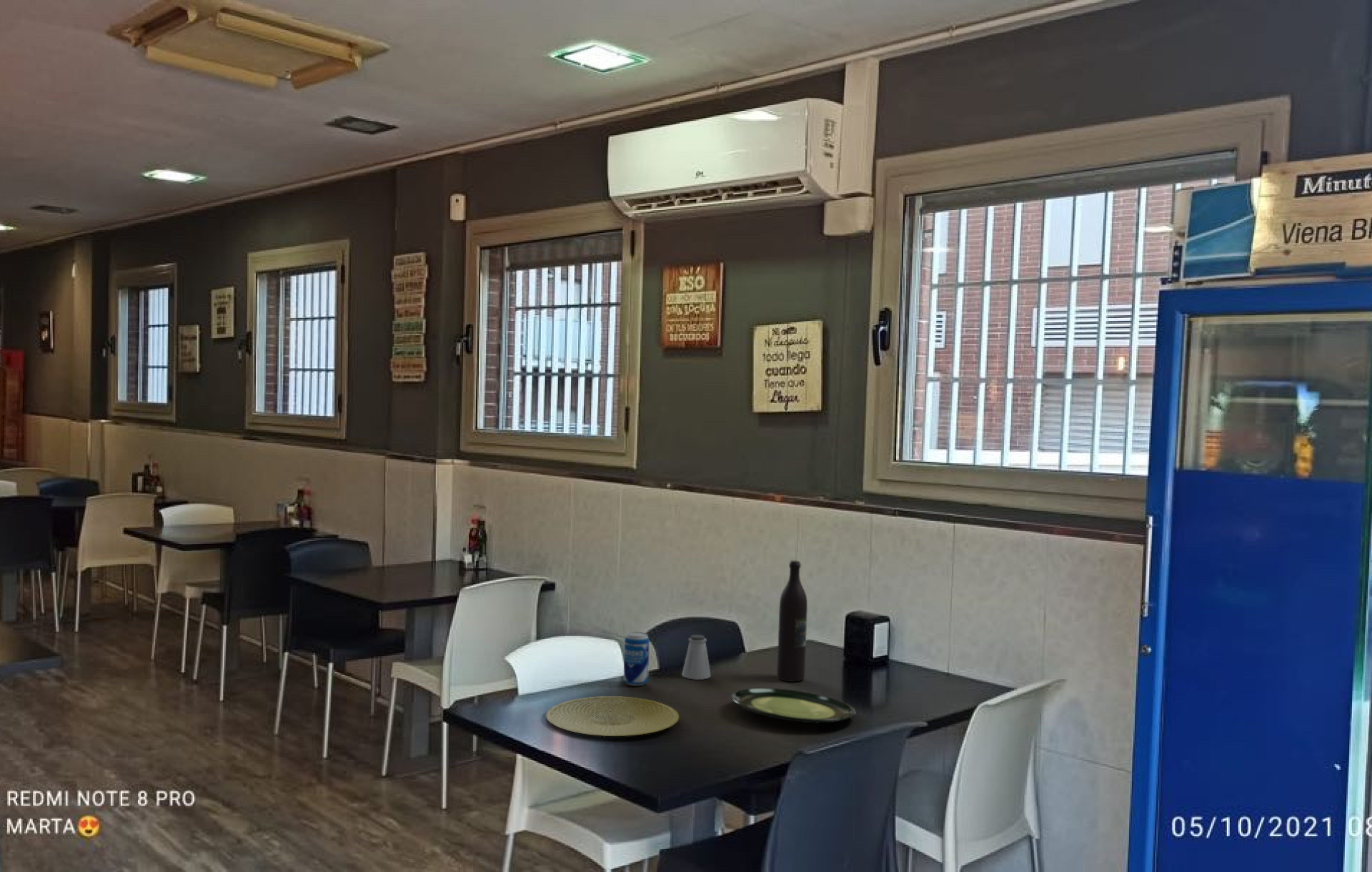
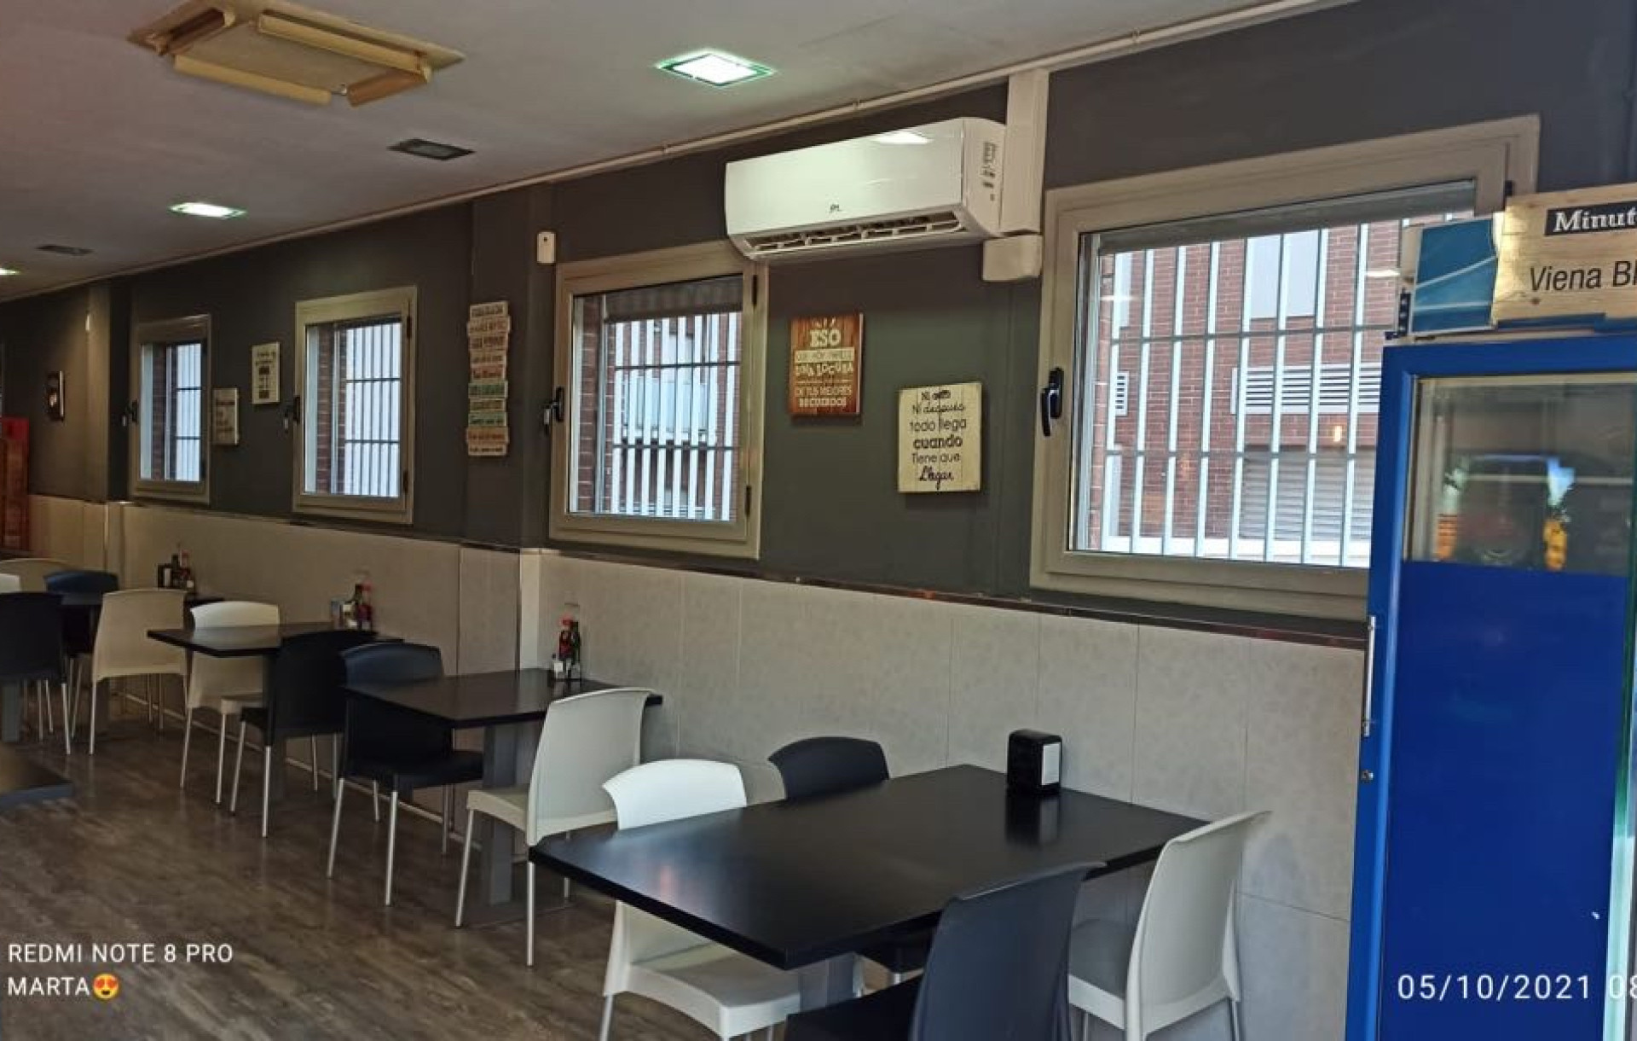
- plate [730,688,857,723]
- wine bottle [776,560,808,683]
- plate [545,695,680,737]
- beverage can [622,631,650,686]
- saltshaker [681,634,712,680]
